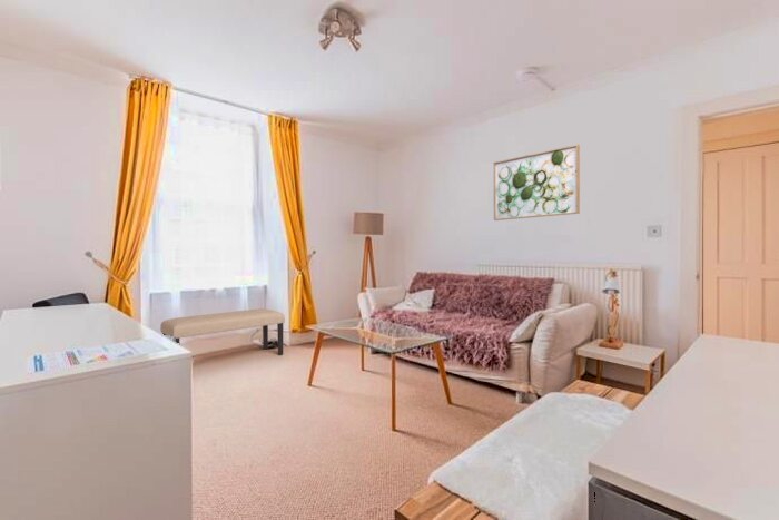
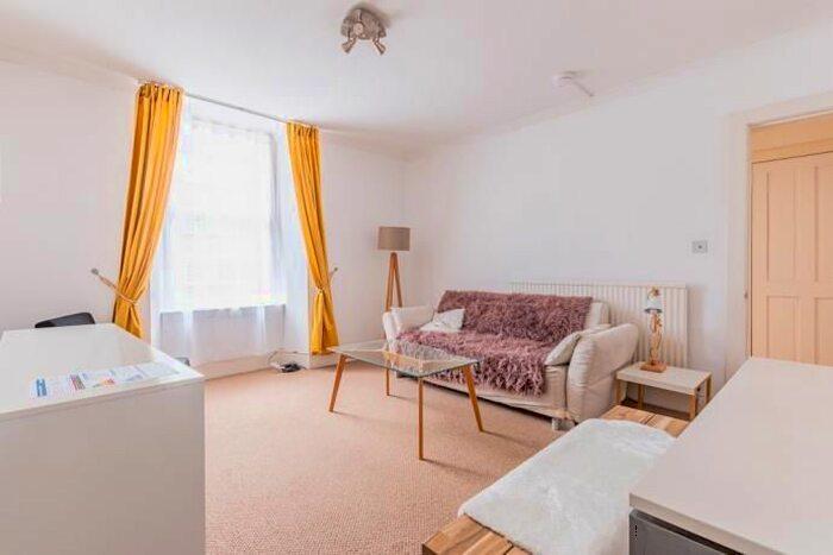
- wall art [493,144,581,222]
- bench [159,307,286,356]
